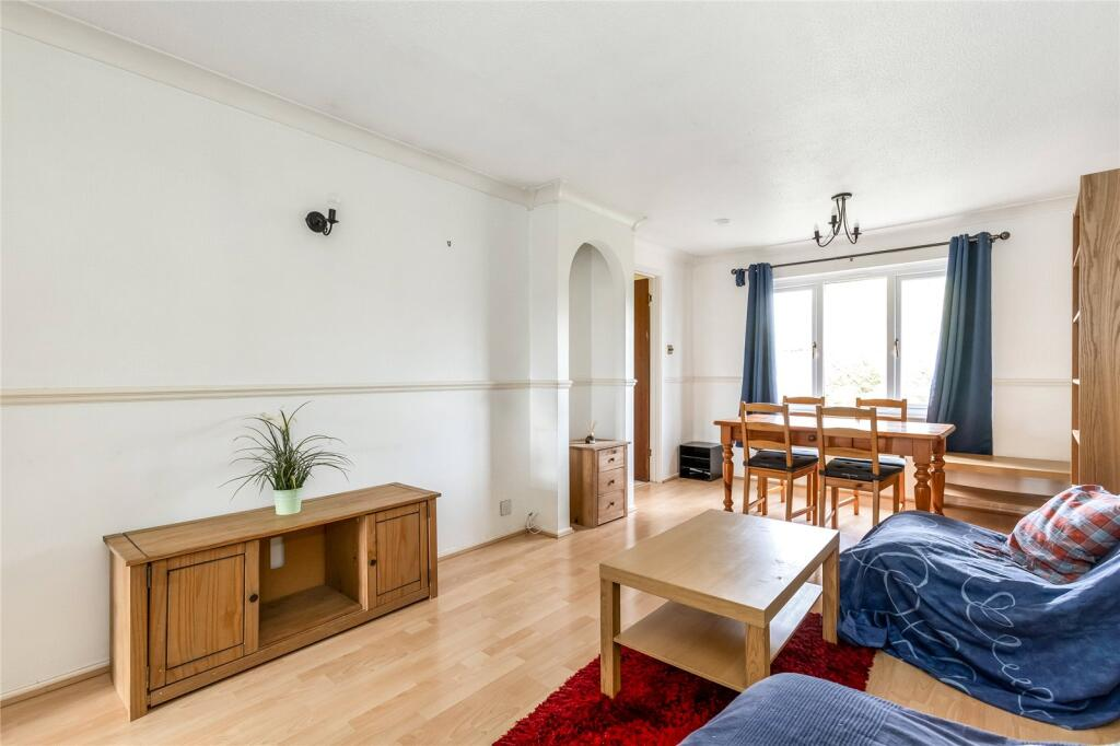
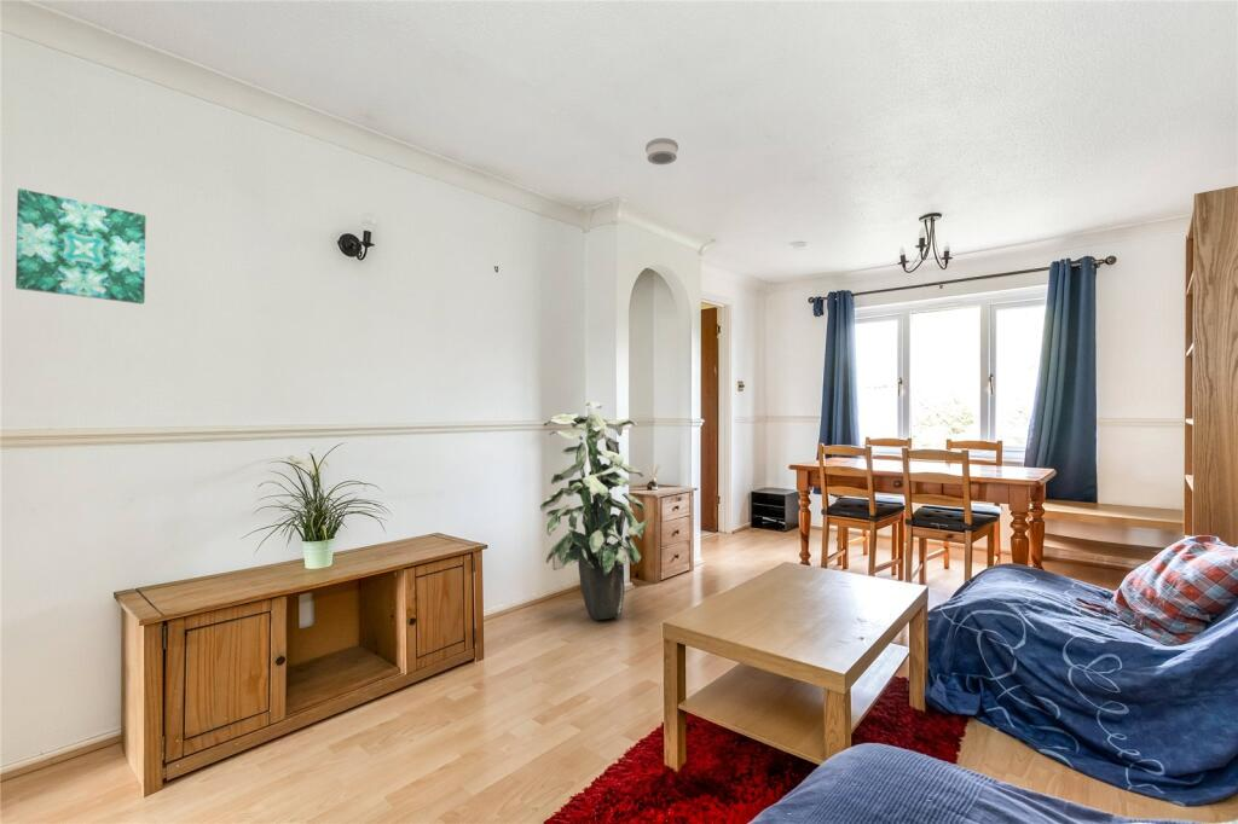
+ indoor plant [539,401,649,621]
+ wall art [15,187,147,304]
+ smoke detector [644,137,679,166]
